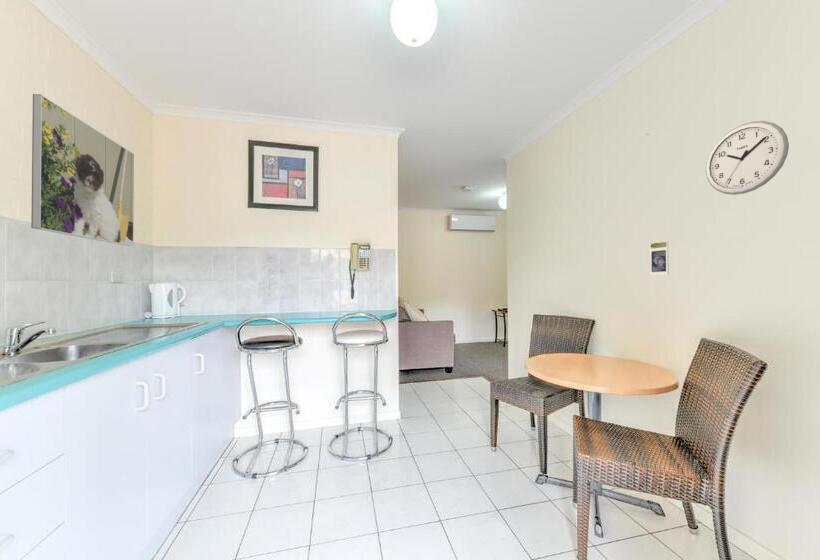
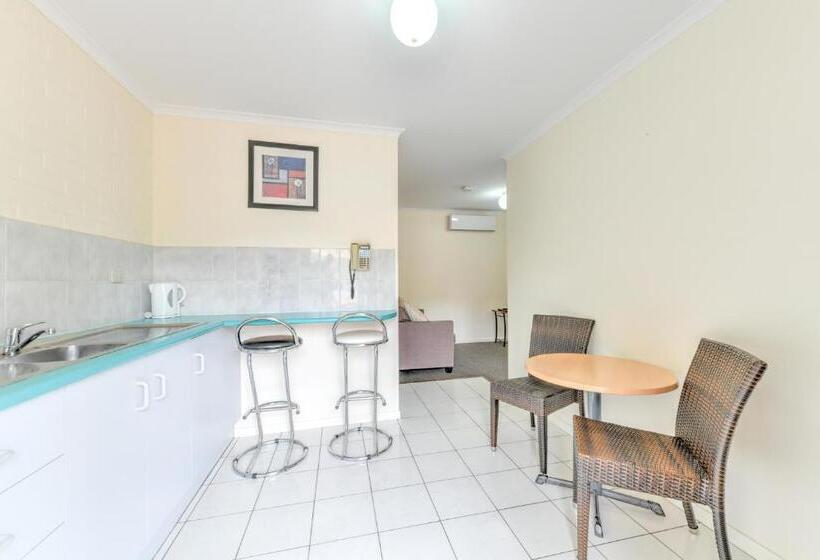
- trading card display case [648,240,670,276]
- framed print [30,93,135,247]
- wall clock [705,120,790,196]
